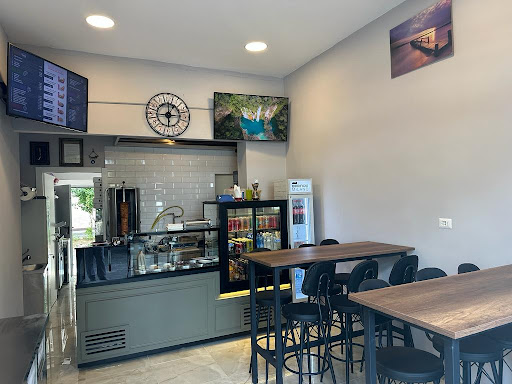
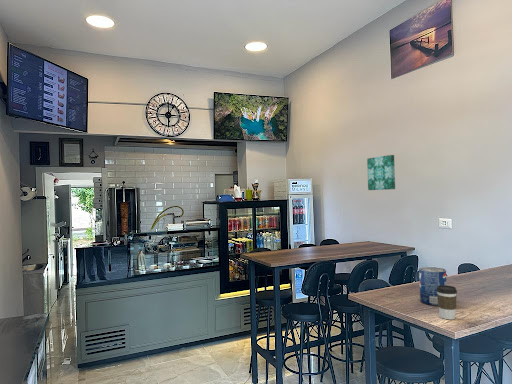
+ coffee cup [436,284,458,320]
+ pop [418,266,448,306]
+ wall art [366,154,396,191]
